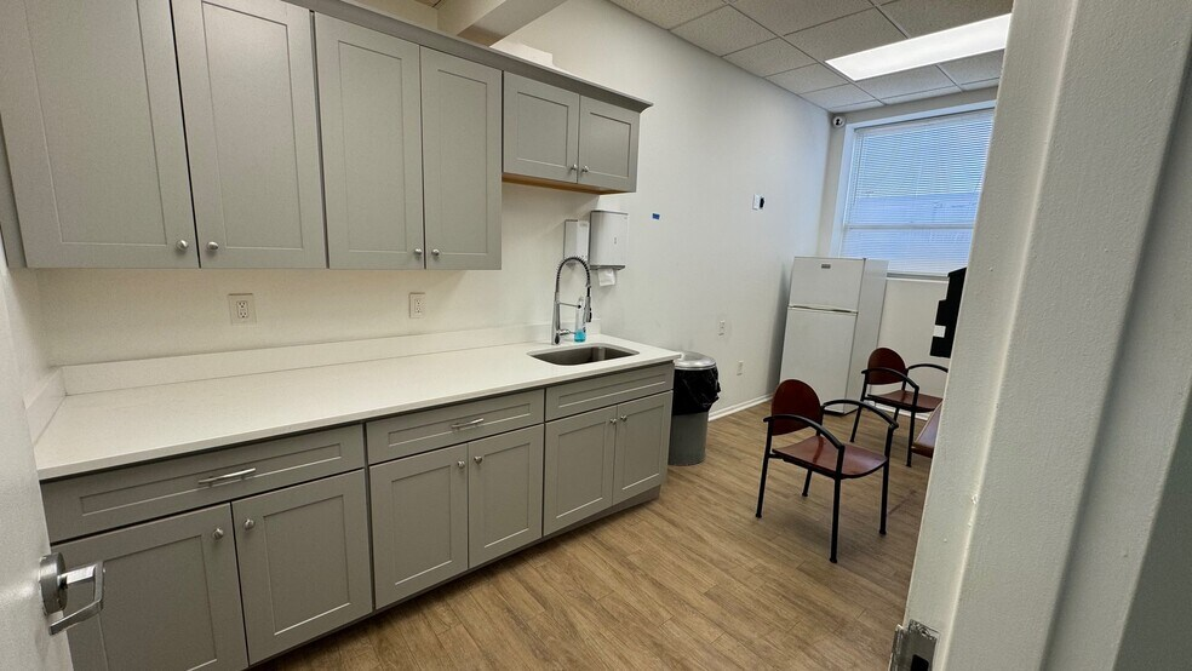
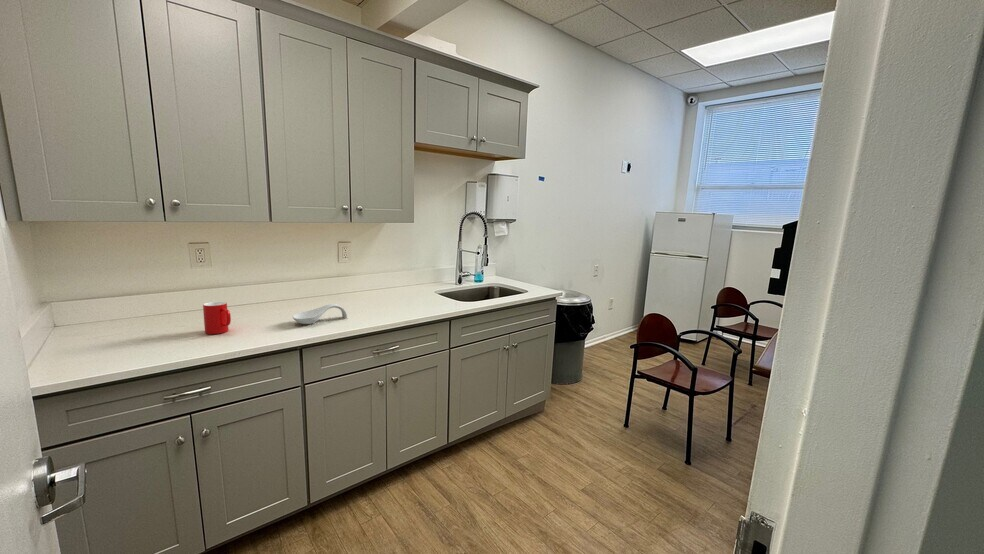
+ cup [202,301,232,335]
+ spoon rest [292,303,348,325]
